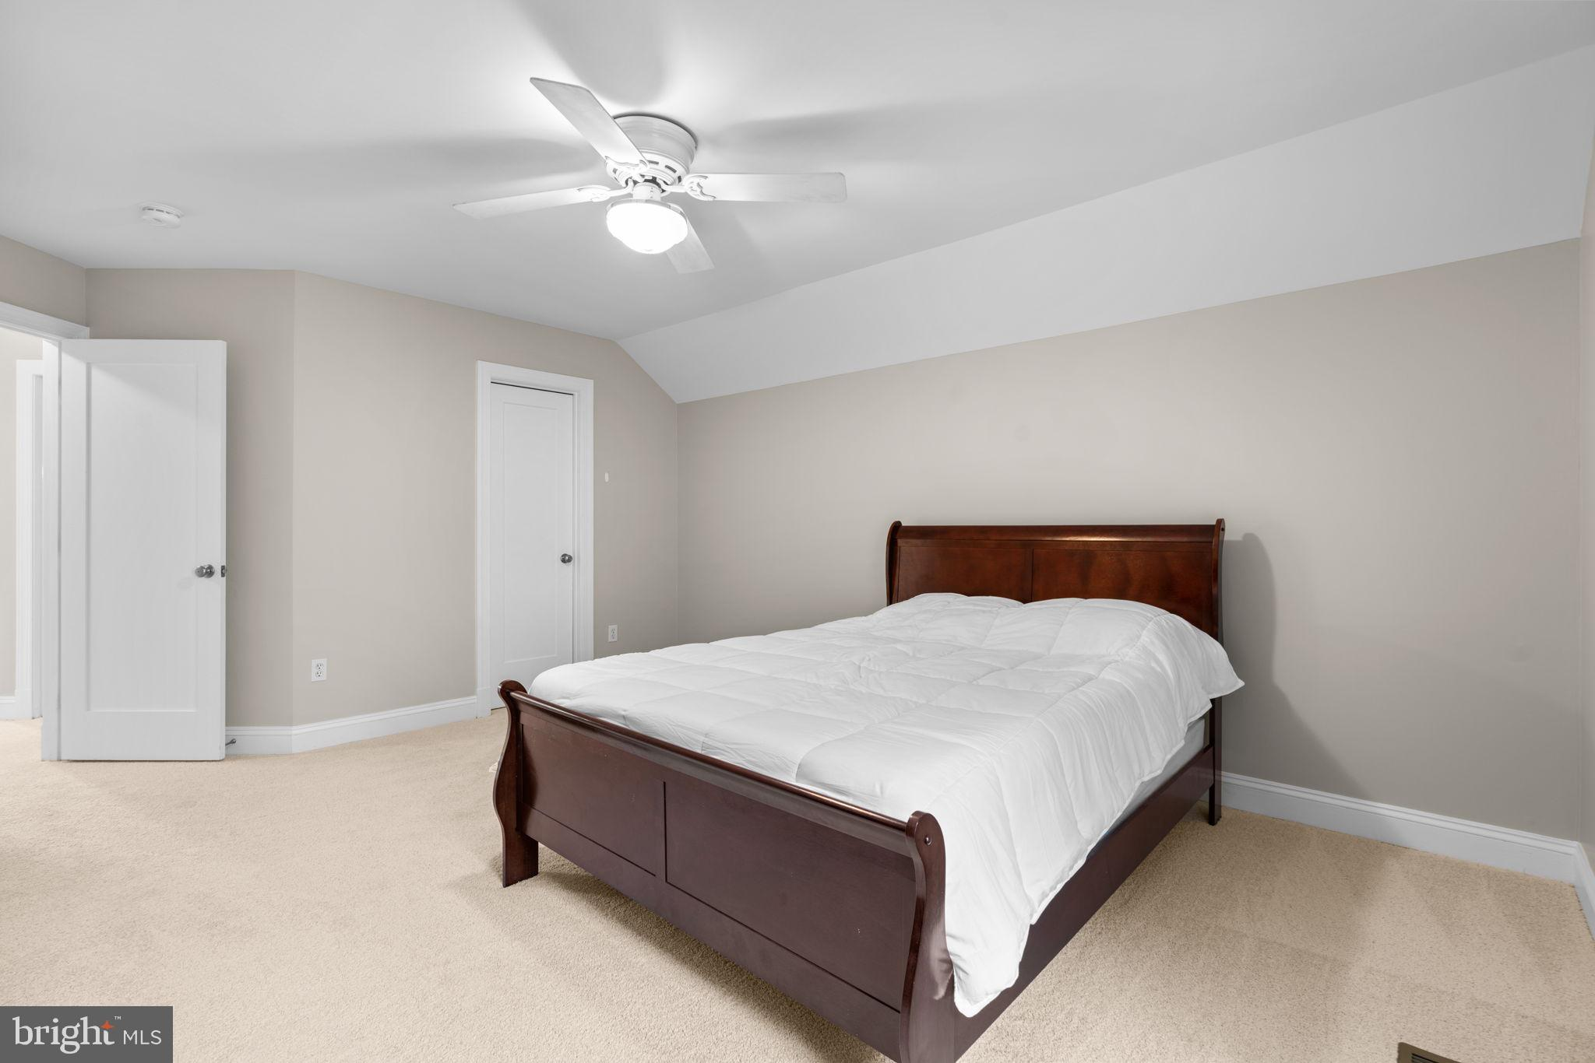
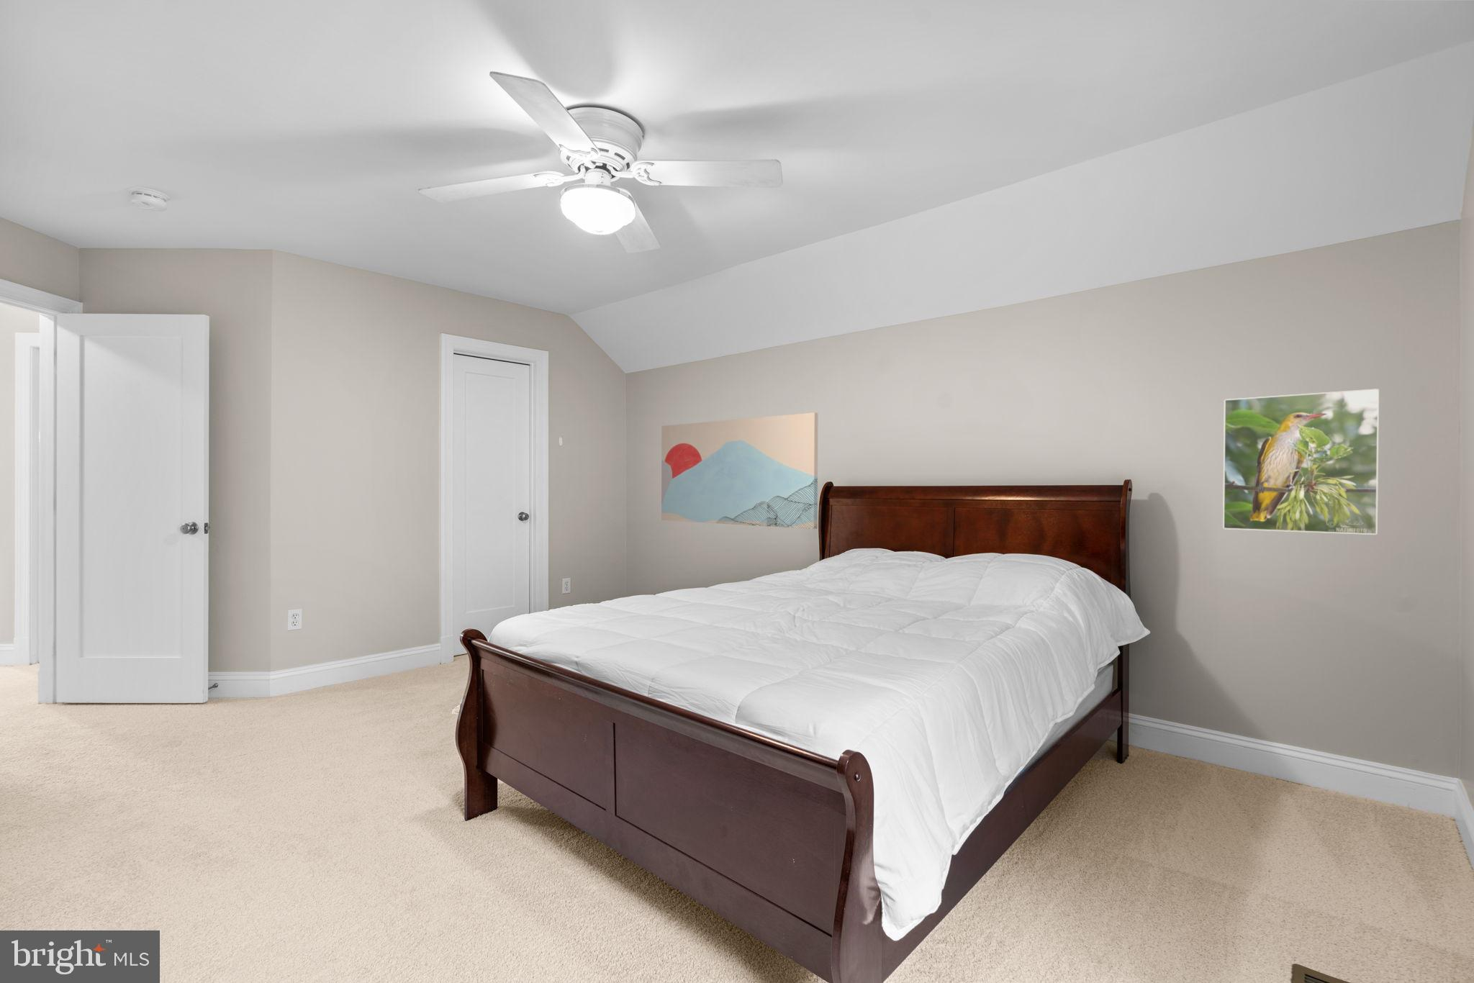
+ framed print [1222,388,1380,535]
+ wall art [660,411,818,530]
